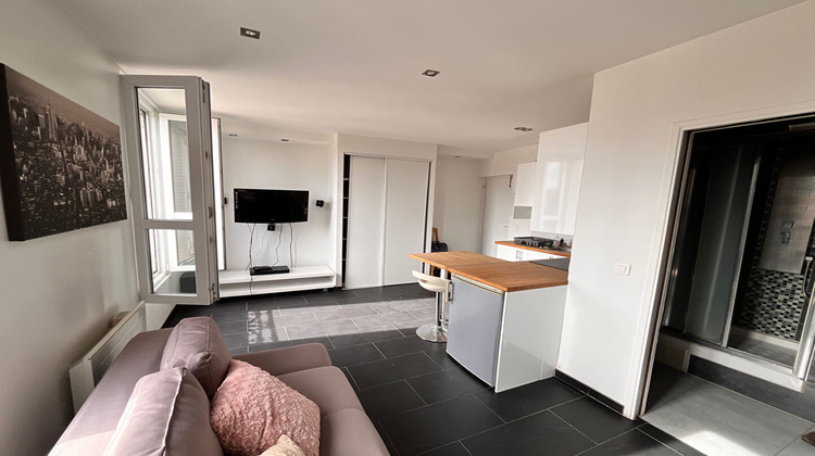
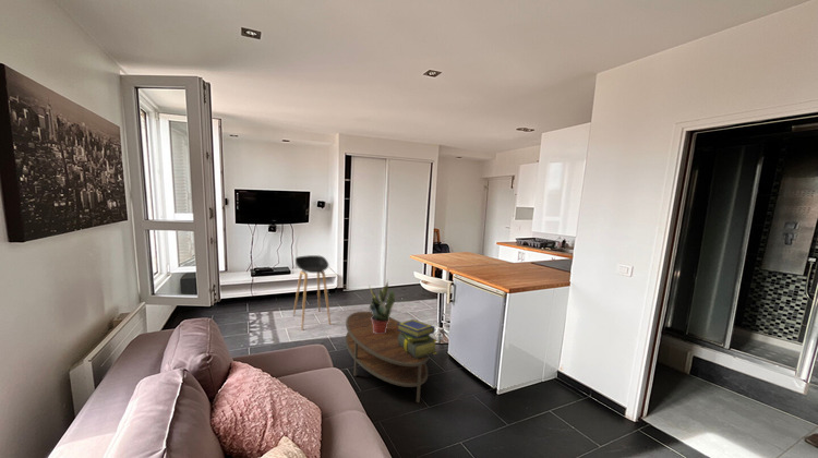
+ stack of books [397,318,438,359]
+ stool [292,254,332,332]
+ coffee table [345,311,430,403]
+ potted plant [369,279,396,334]
